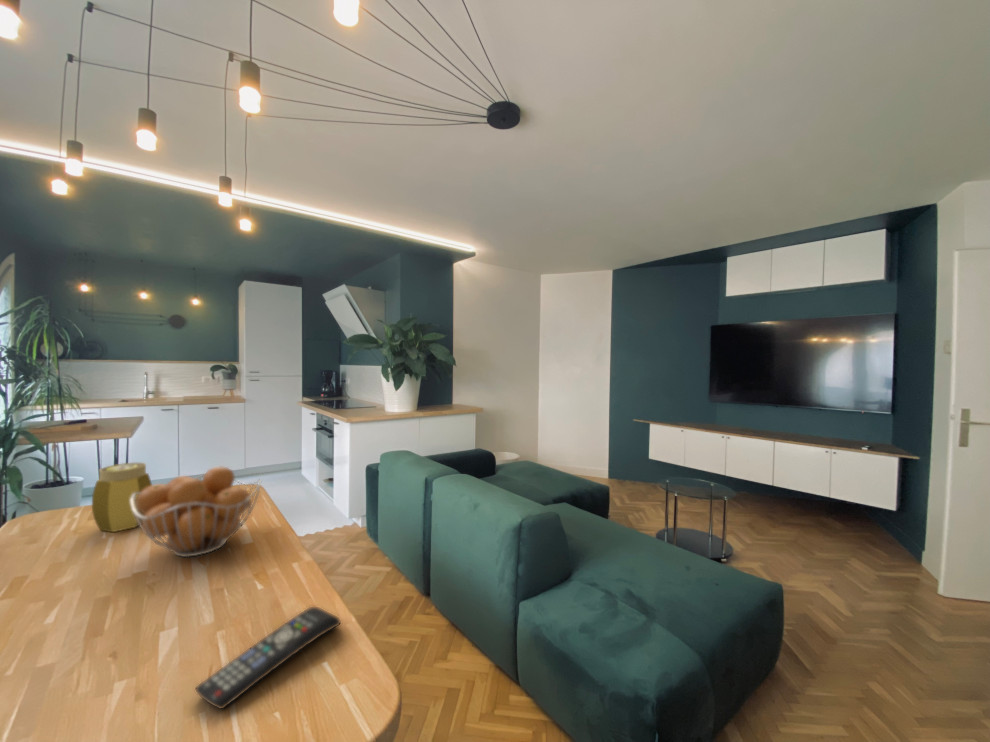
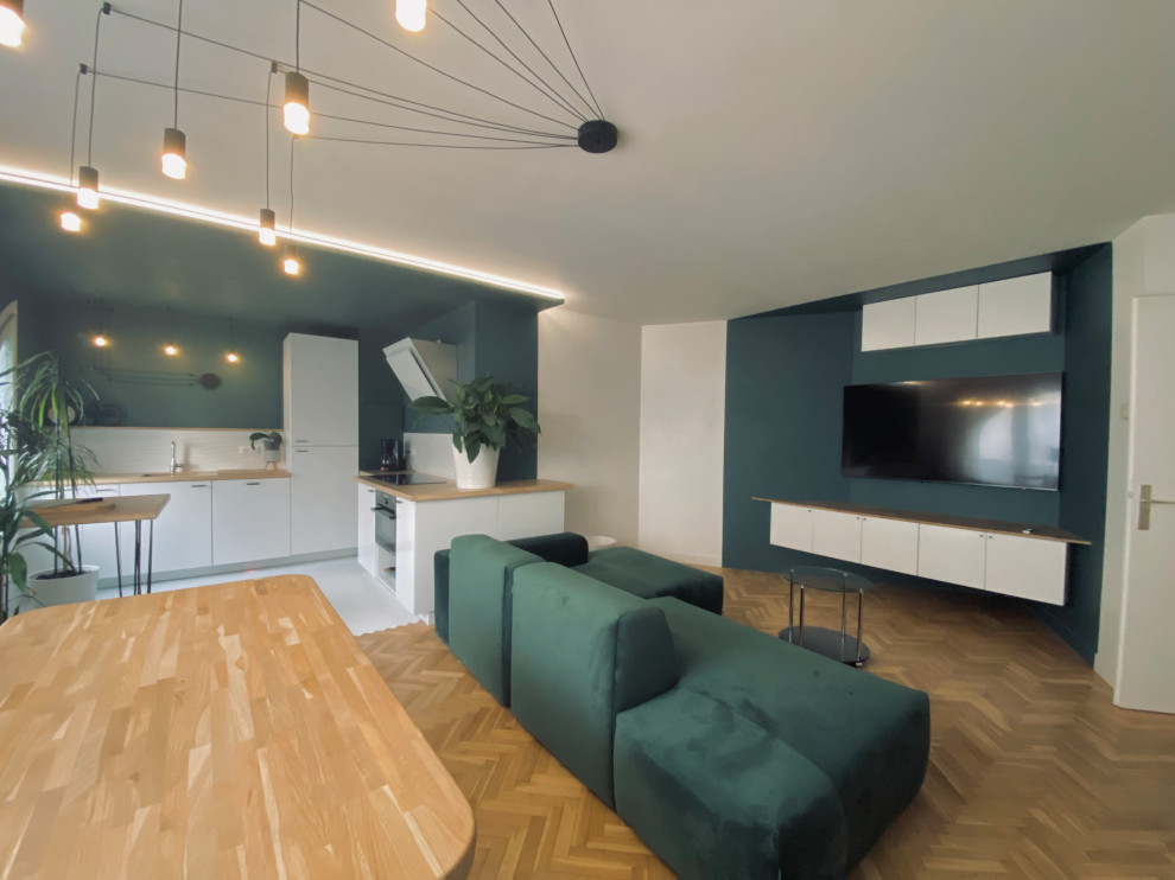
- fruit basket [131,466,263,558]
- remote control [194,606,342,710]
- jar [91,462,153,533]
